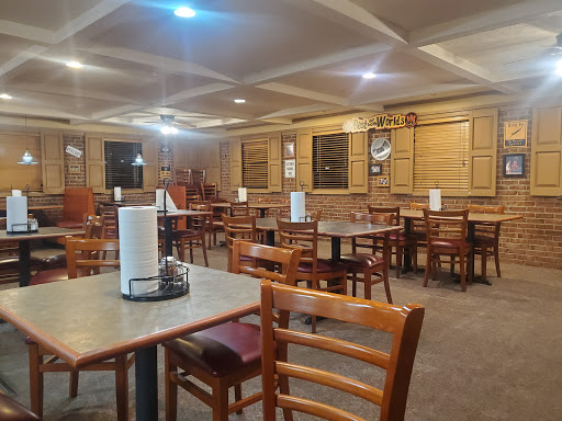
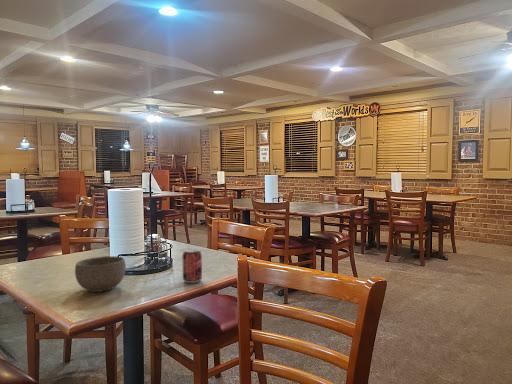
+ bowl [74,255,127,293]
+ beverage can [181,248,203,284]
